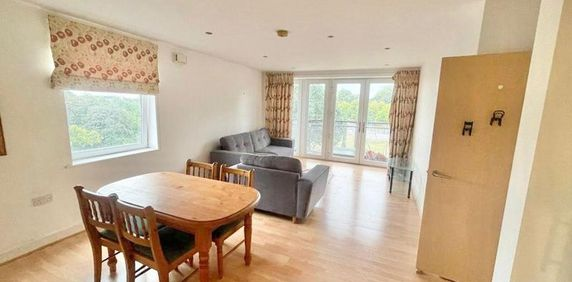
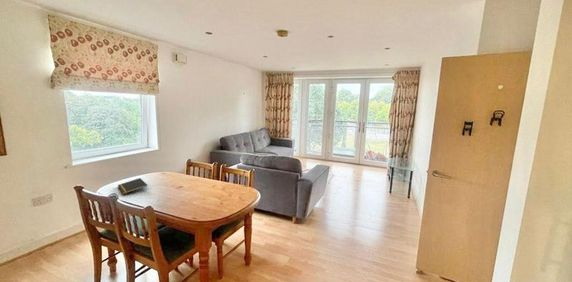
+ notepad [117,177,149,195]
